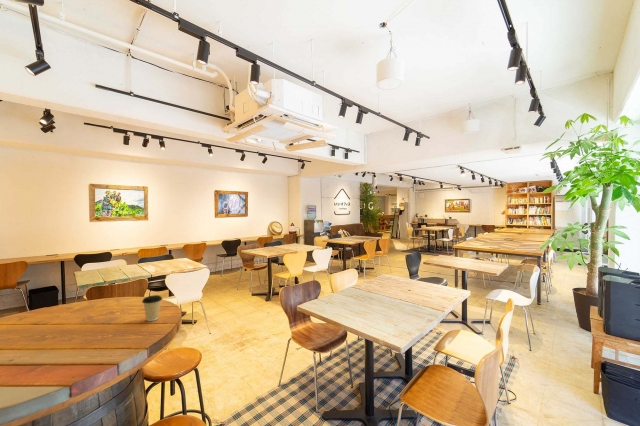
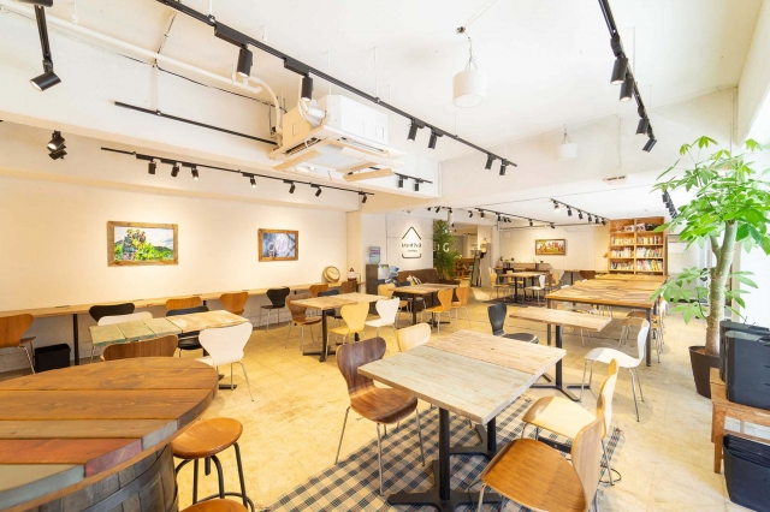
- coffee cup [141,294,163,322]
